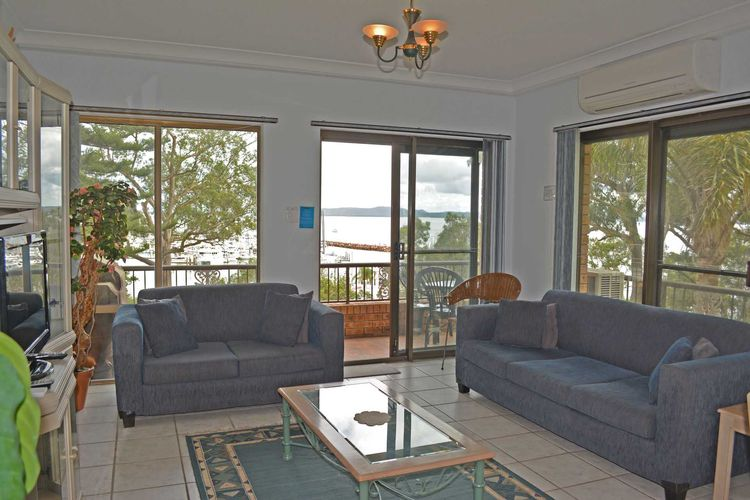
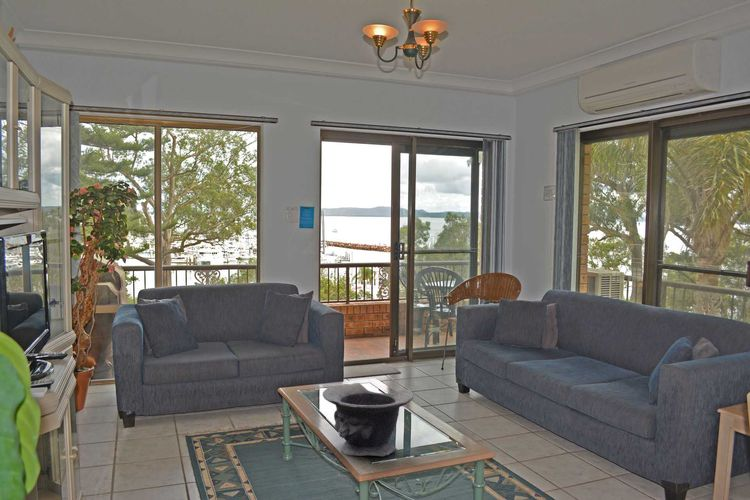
+ decorative bowl [322,382,415,457]
